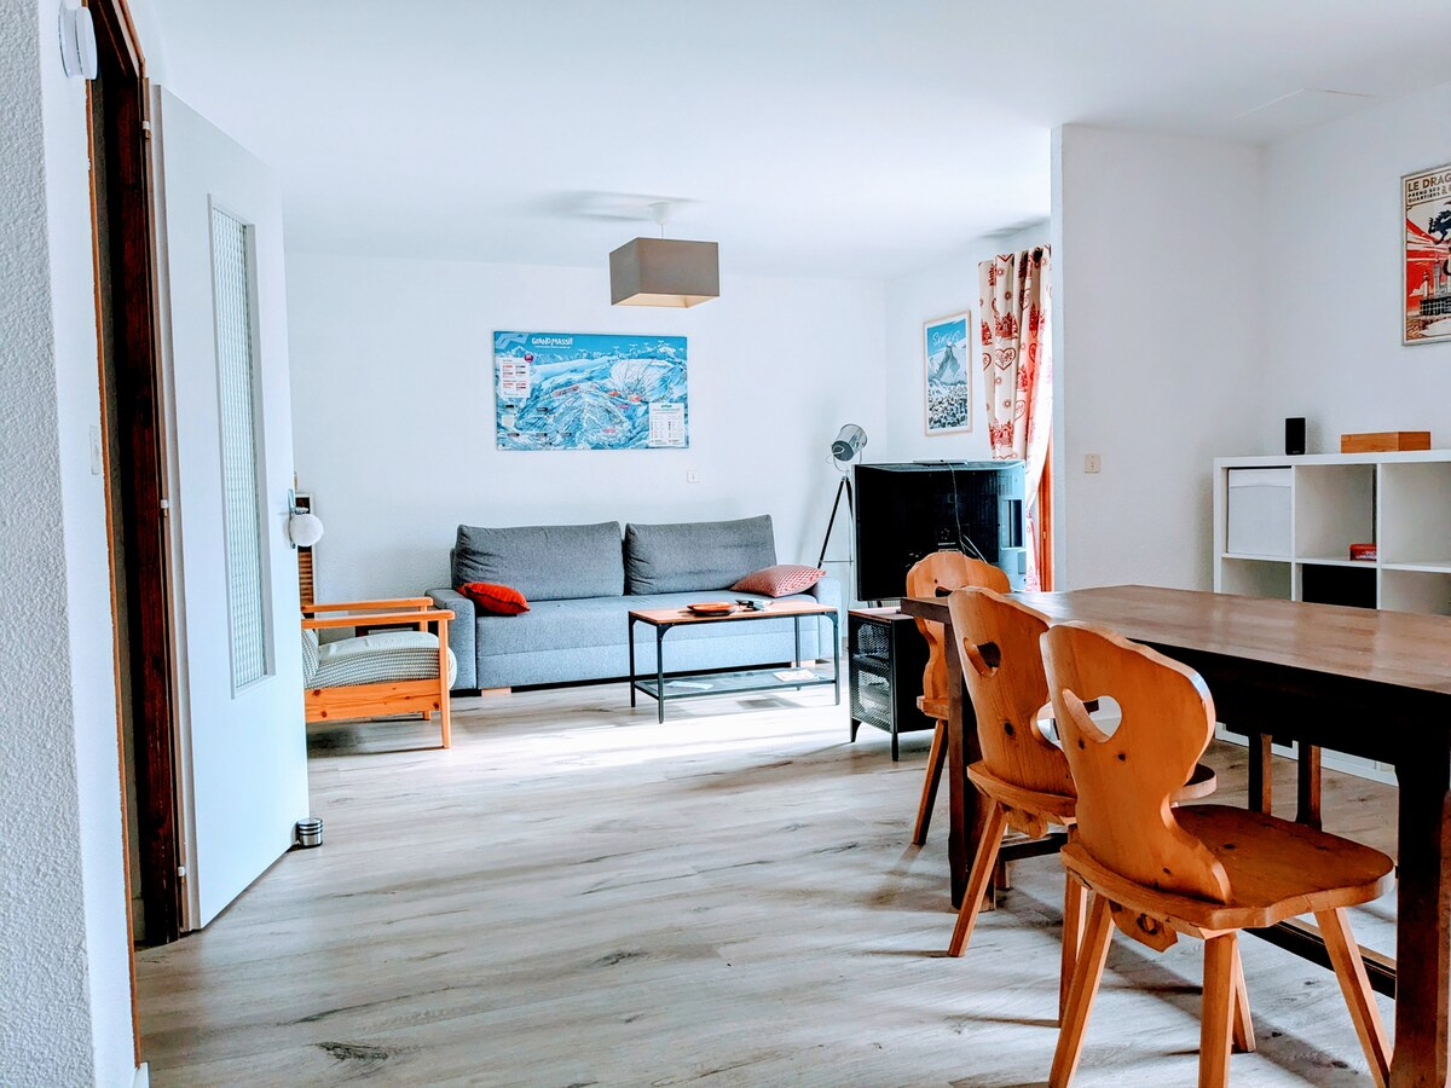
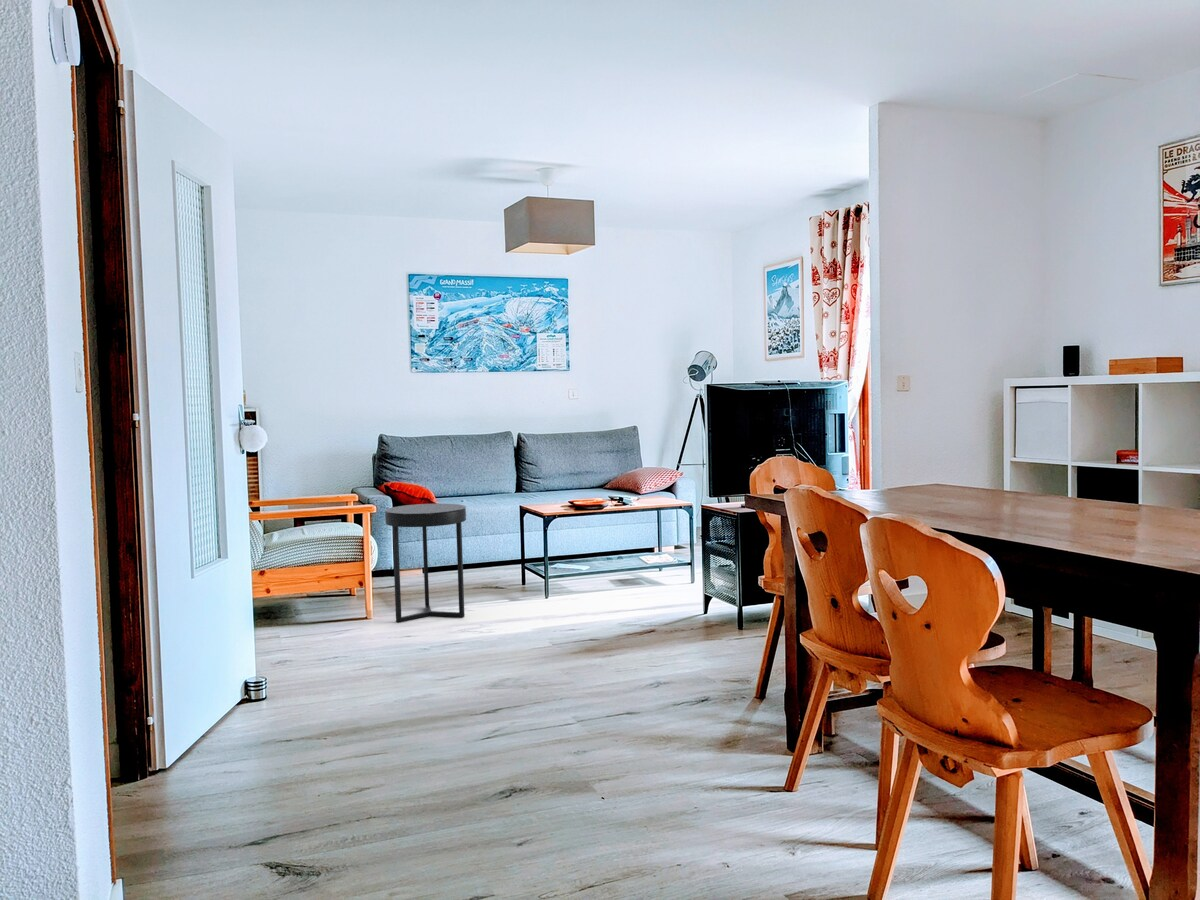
+ side table [384,503,467,624]
